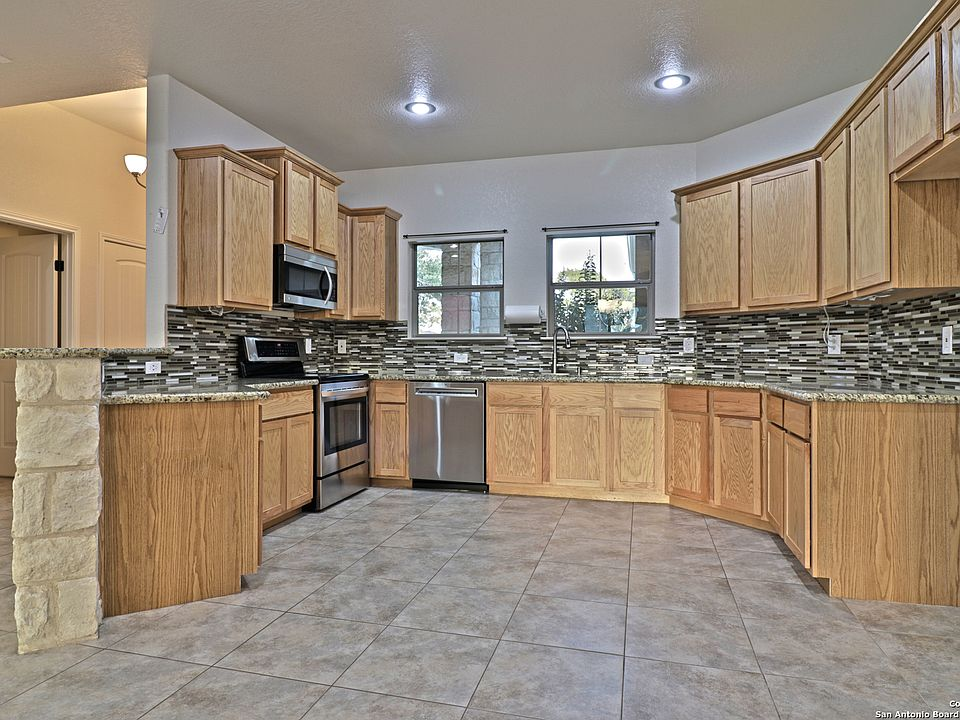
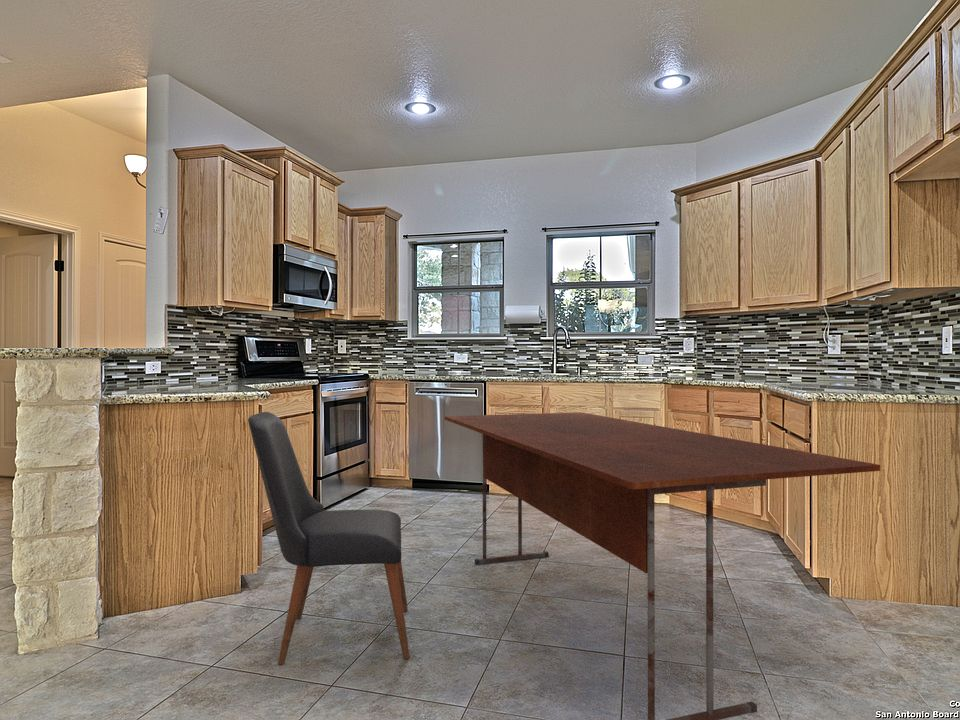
+ dining table [444,411,881,720]
+ chair [247,411,411,666]
